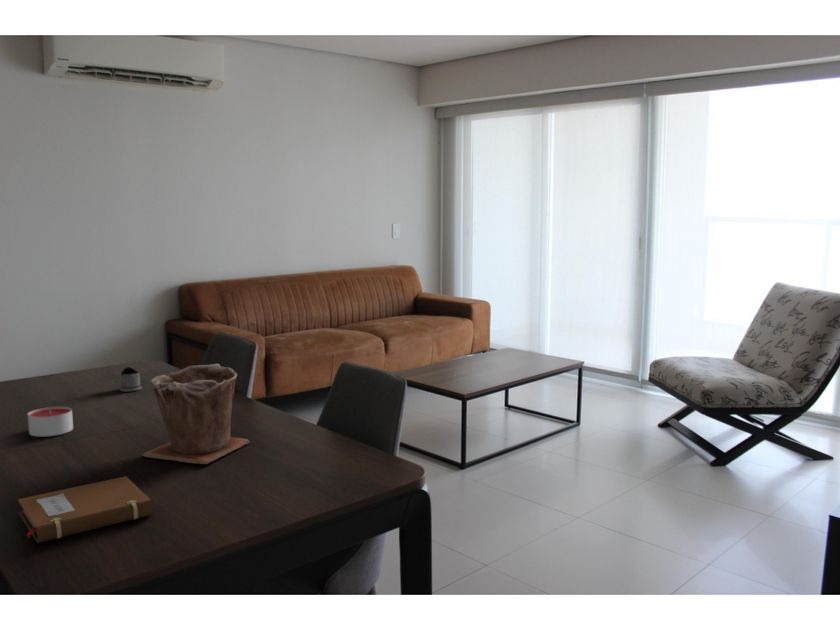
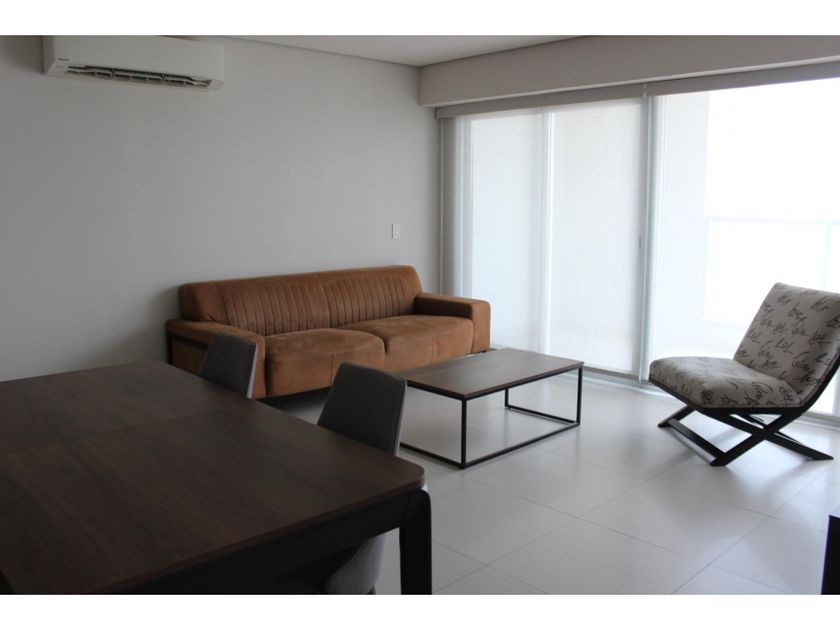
- notebook [17,475,154,544]
- tea glass holder [119,366,142,392]
- candle [27,406,74,438]
- plant pot [142,363,251,466]
